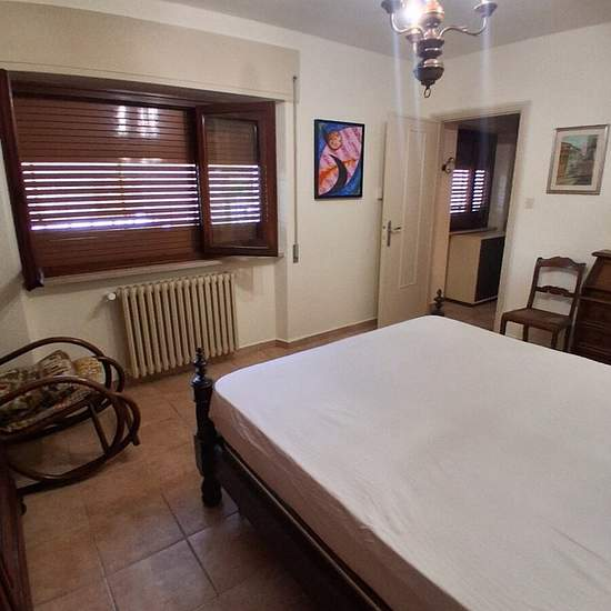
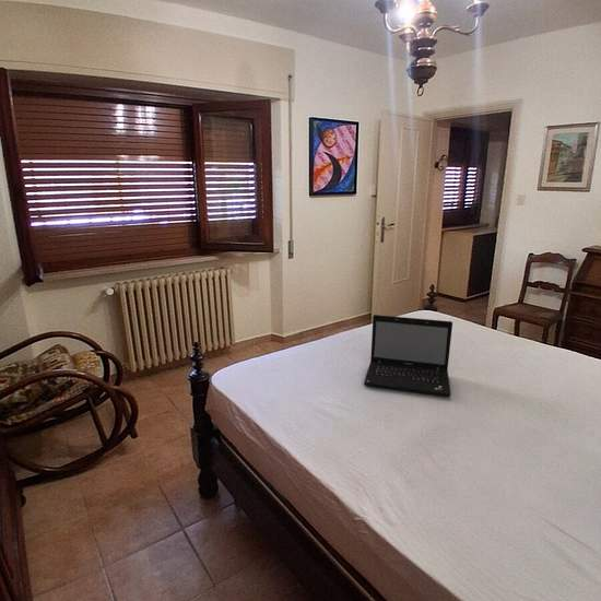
+ laptop [363,314,453,398]
